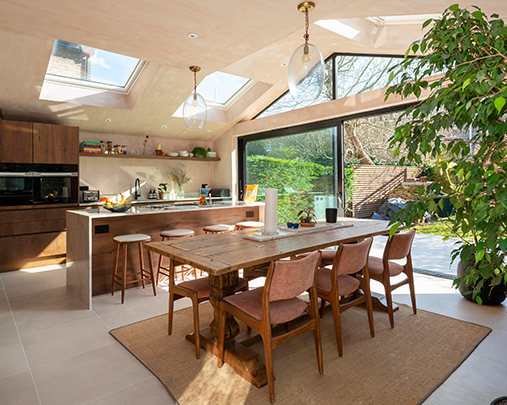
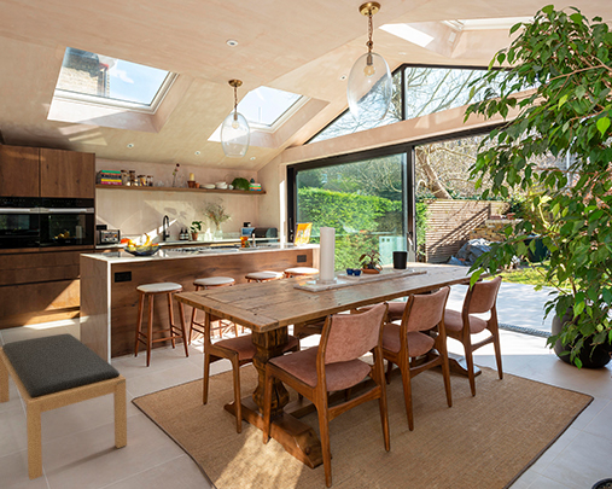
+ bench [0,332,128,482]
